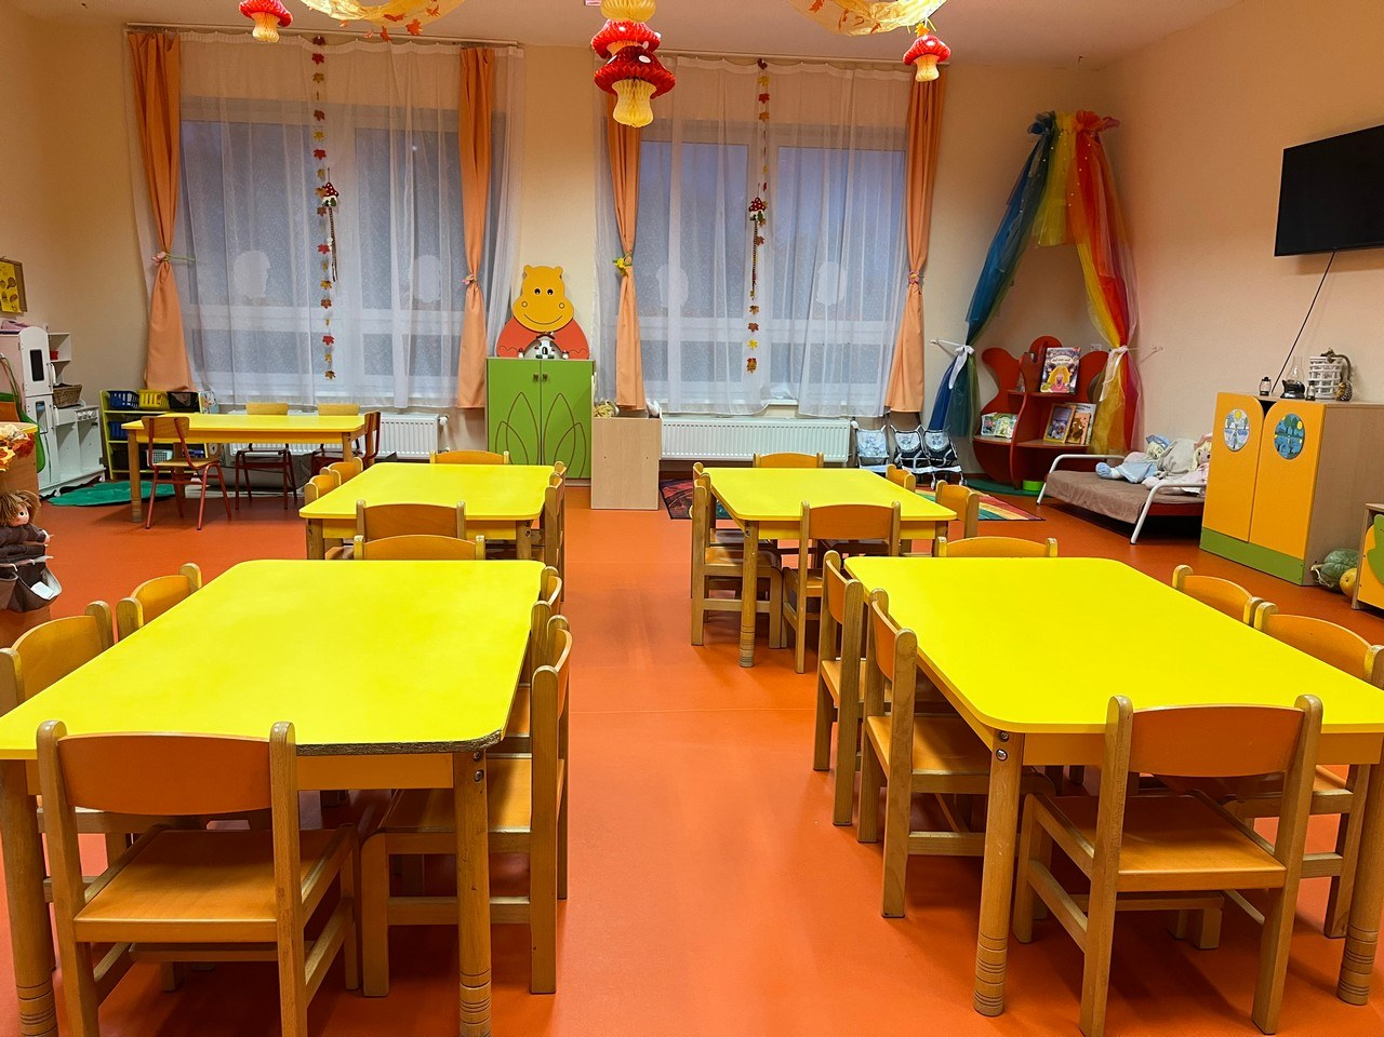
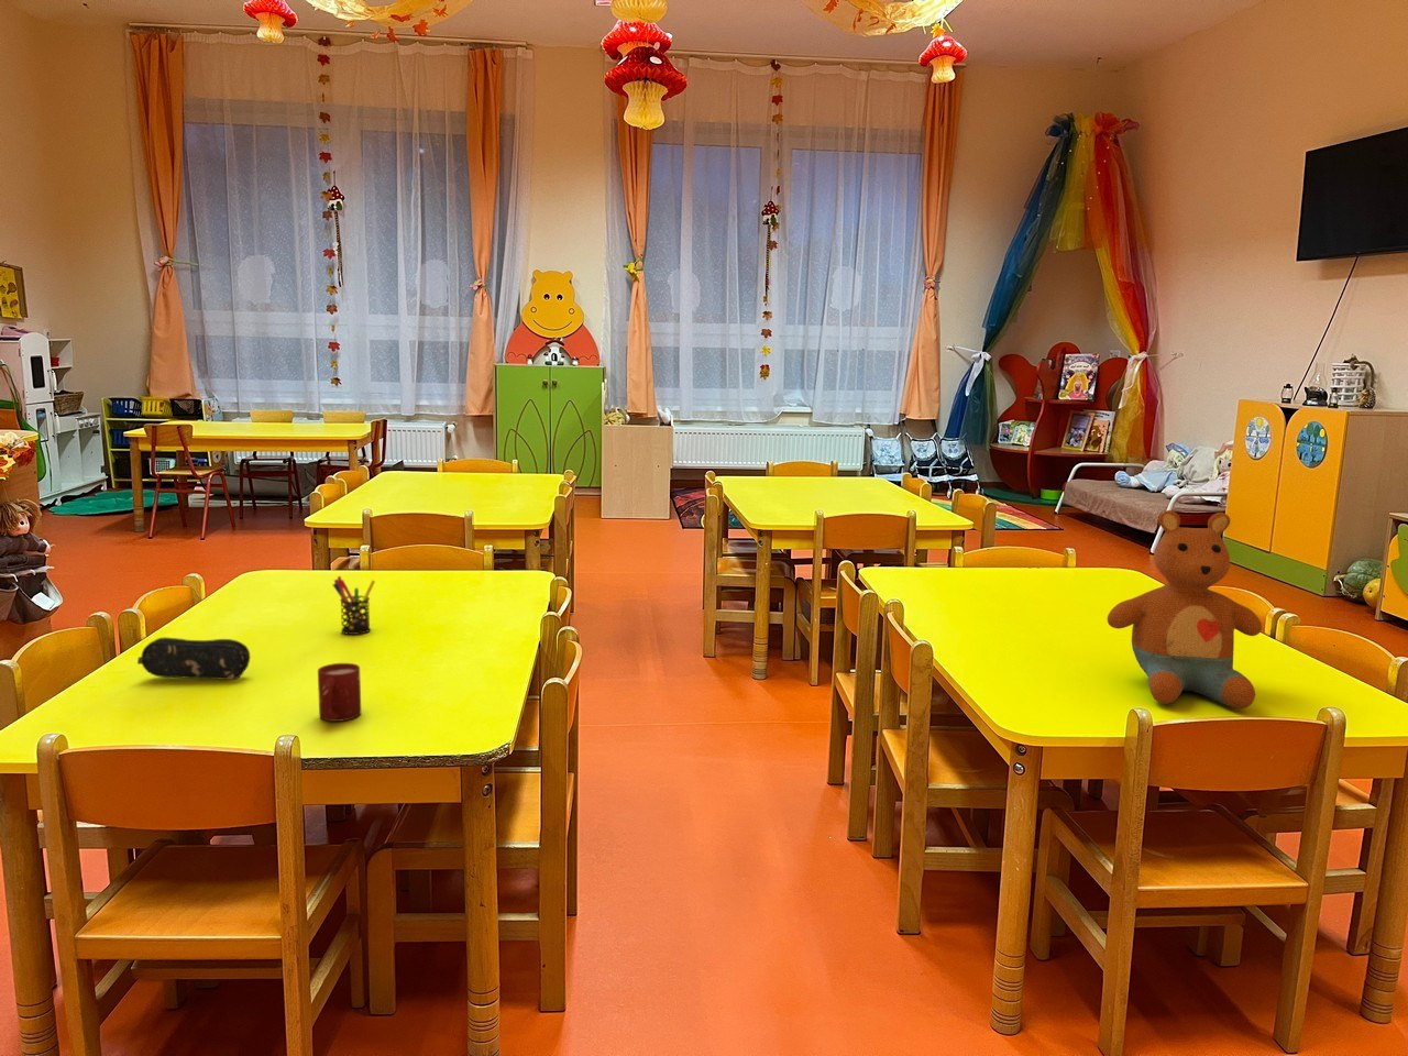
+ pencil case [136,636,251,681]
+ stuffed toy [1106,509,1263,710]
+ cup [317,662,361,723]
+ pen holder [333,576,376,636]
